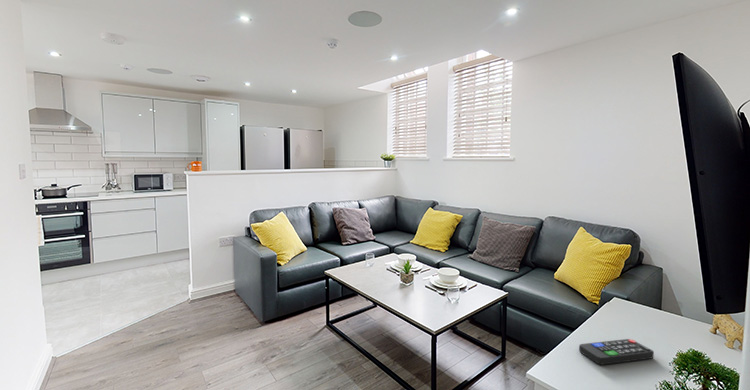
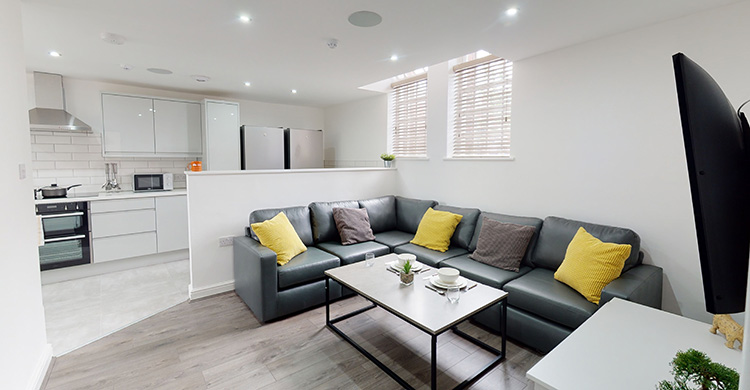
- remote control [578,338,655,366]
